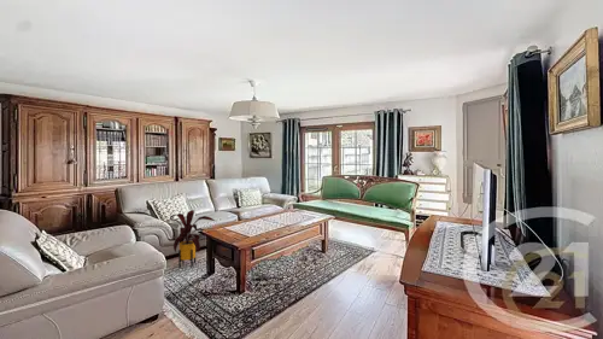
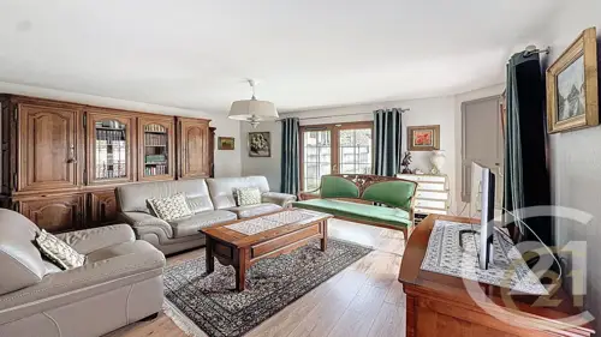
- house plant [160,209,216,269]
